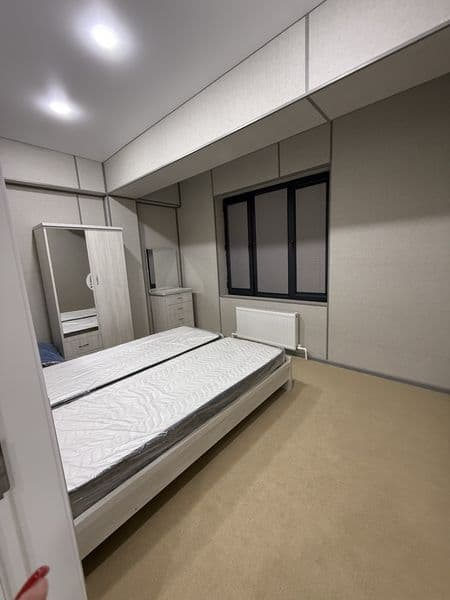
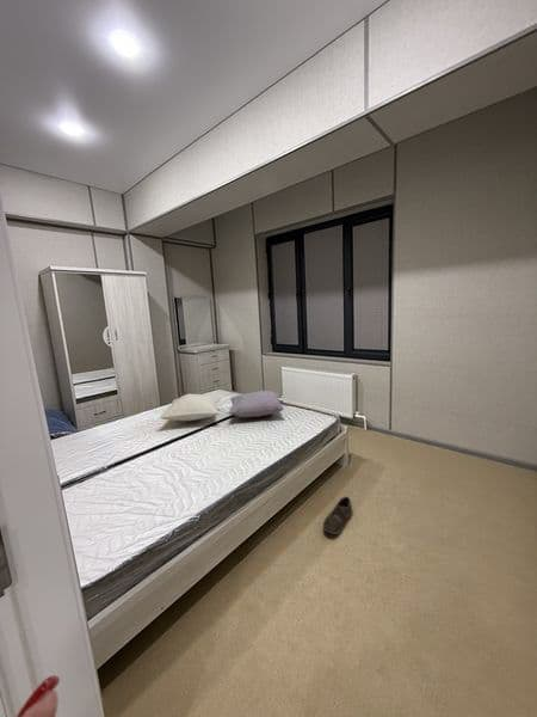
+ pillow [228,390,284,418]
+ cushion [159,392,222,422]
+ shoe [321,496,353,535]
